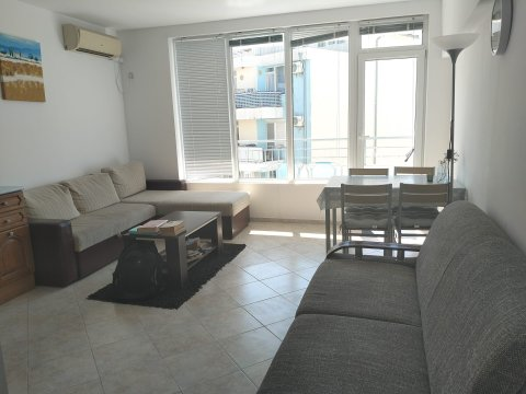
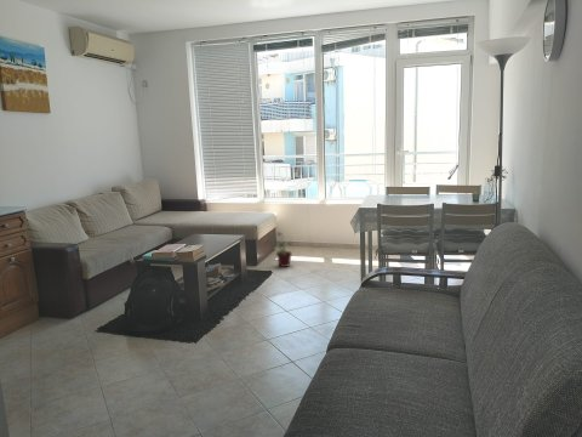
+ potted plant [264,231,295,268]
